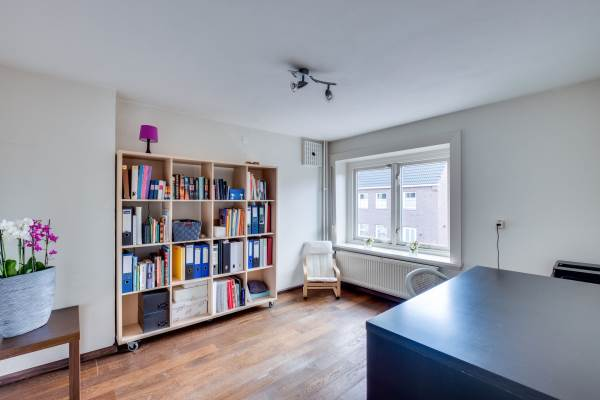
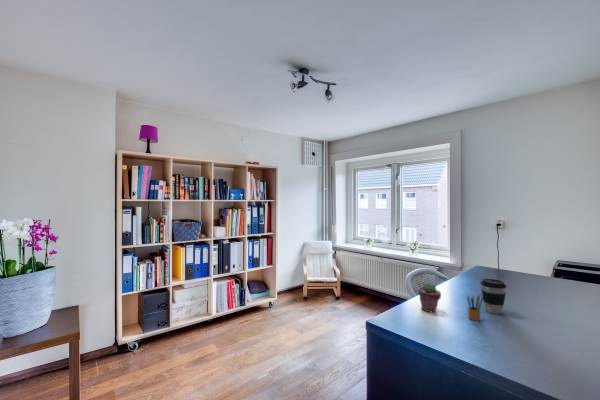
+ pencil box [466,293,483,322]
+ potted succulent [417,281,442,313]
+ coffee cup [479,278,507,315]
